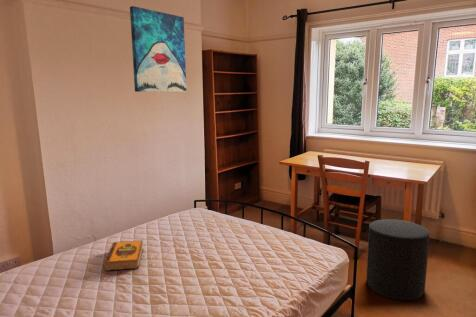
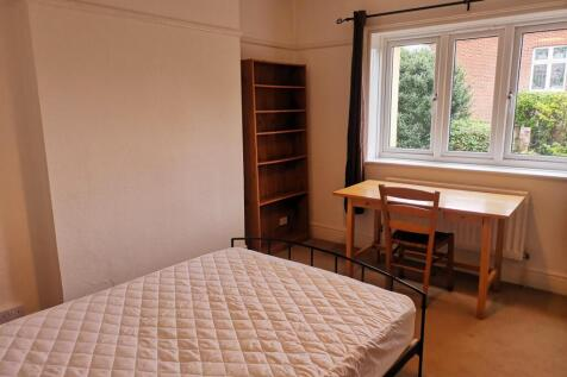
- hardback book [102,239,144,272]
- wall art [129,5,187,93]
- stool [365,218,431,301]
